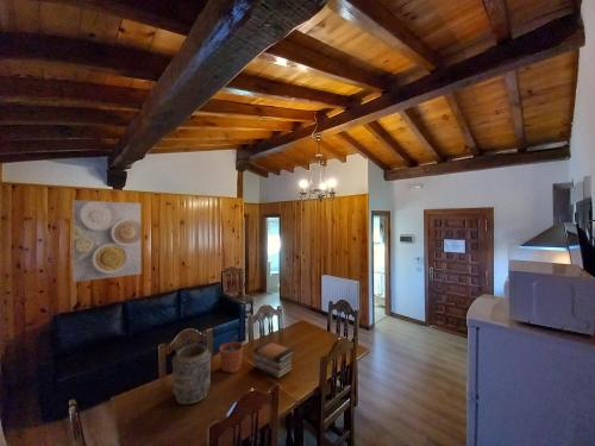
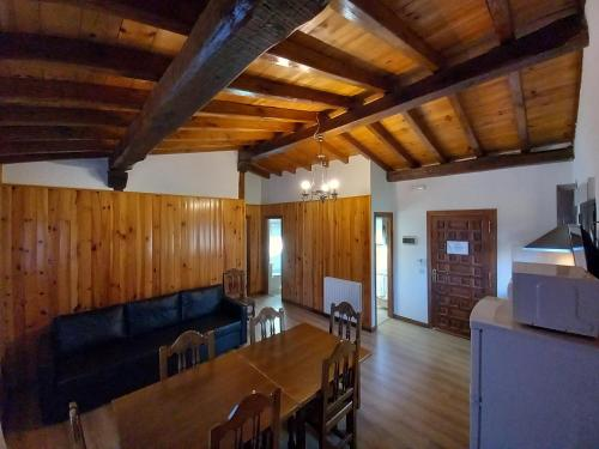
- vase [171,343,212,406]
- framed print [71,200,143,283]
- plant pot [219,334,244,375]
- book stack [252,340,295,379]
